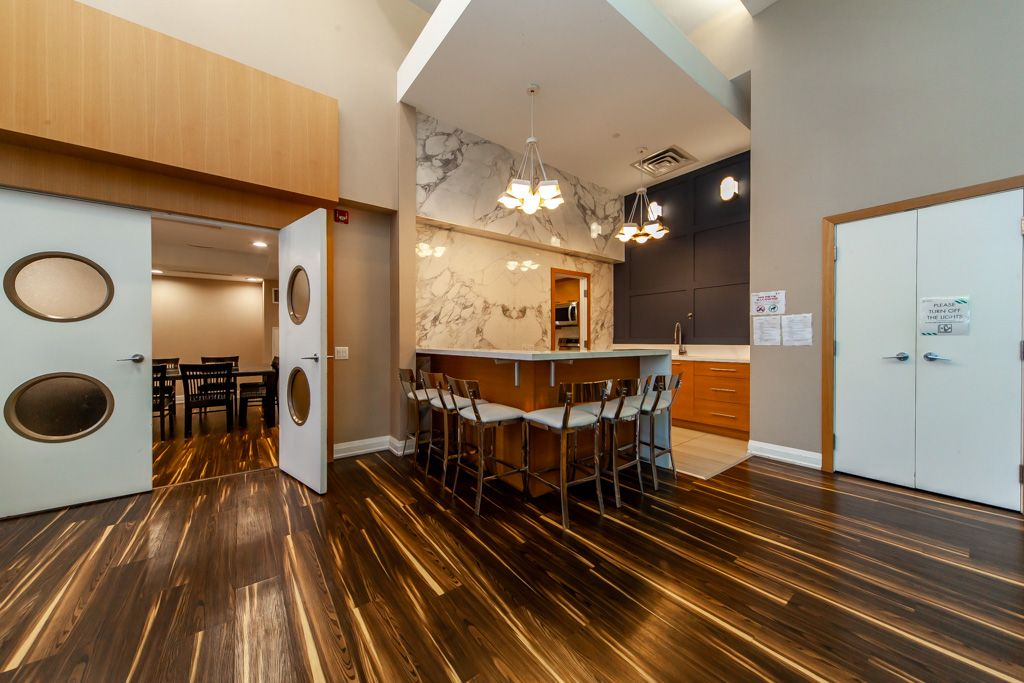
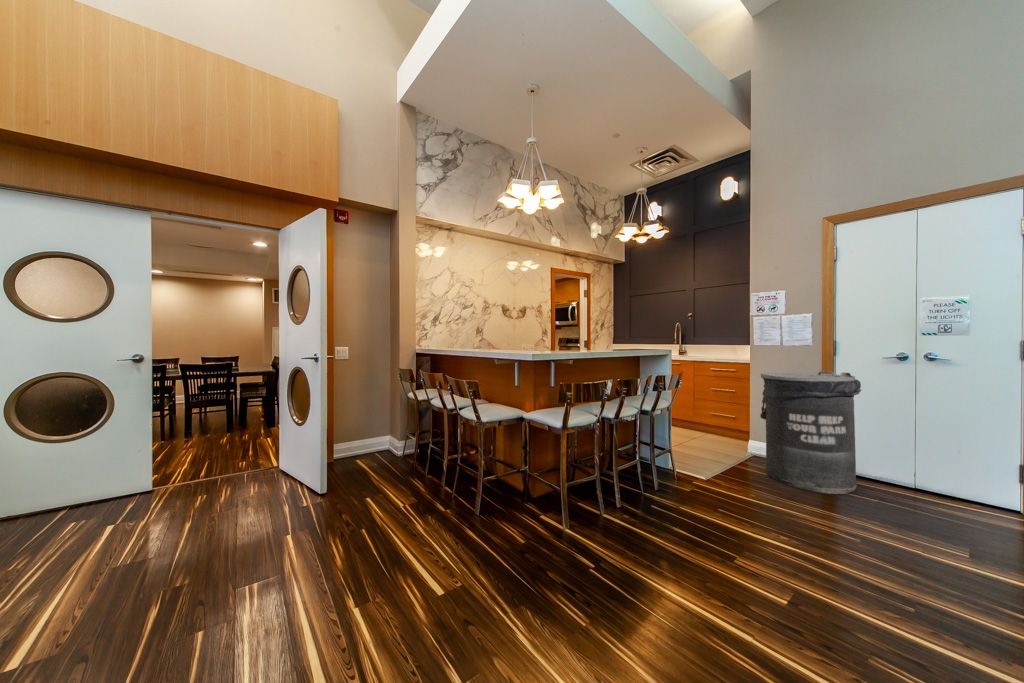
+ trash can [759,370,862,495]
